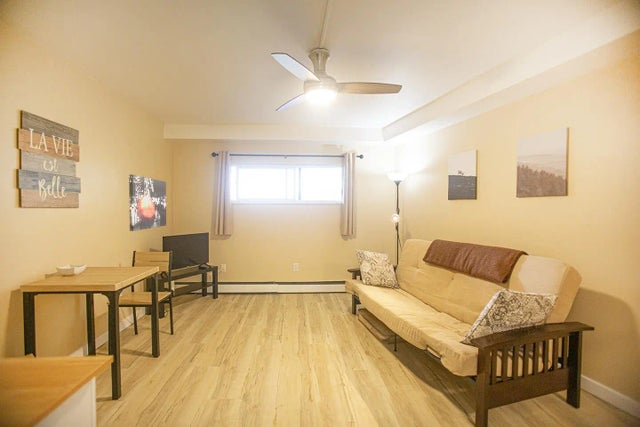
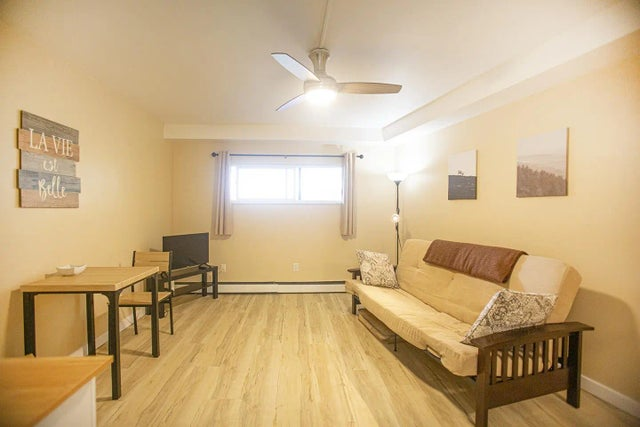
- wall art [128,174,167,232]
